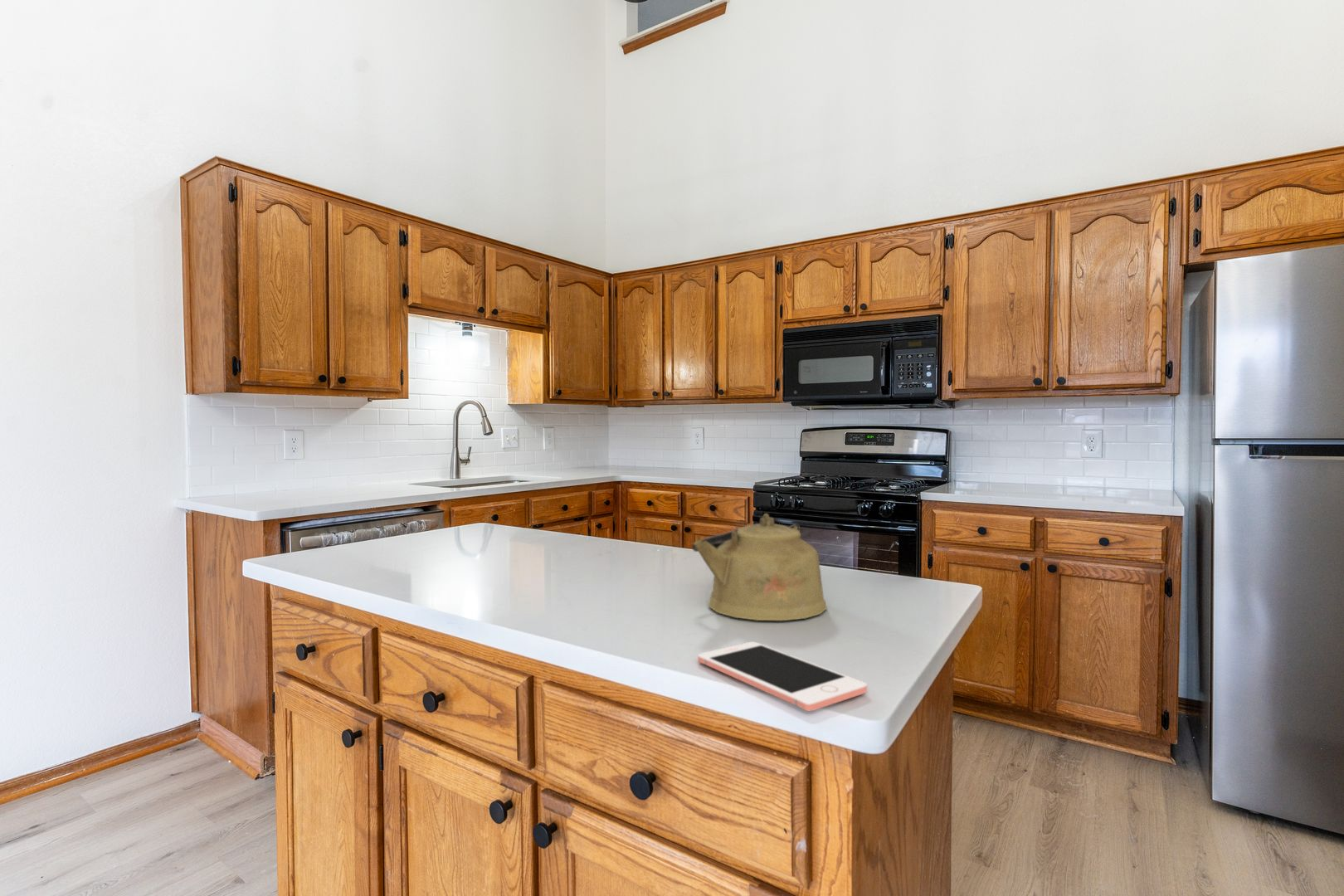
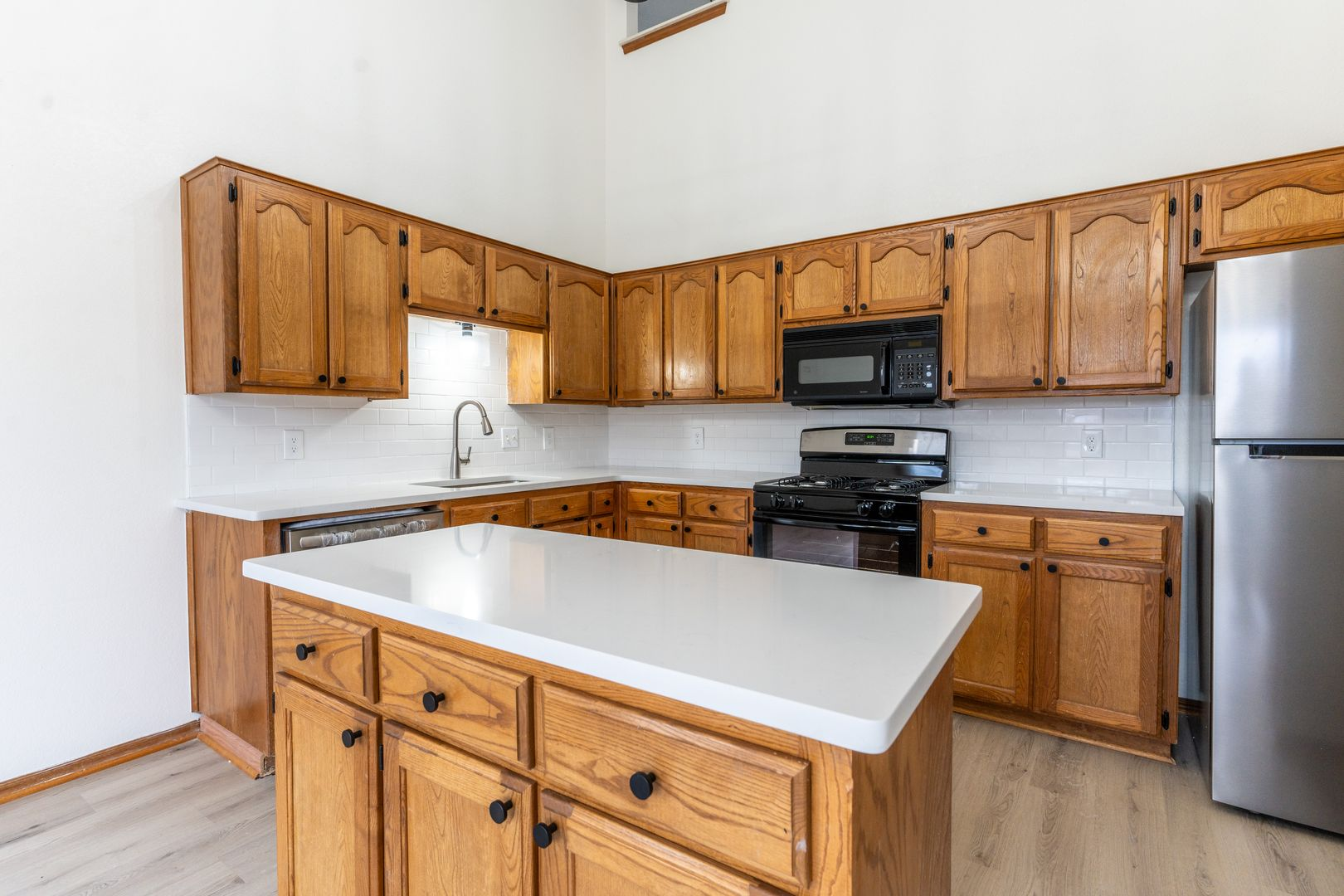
- kettle [691,513,828,621]
- cell phone [697,641,868,712]
